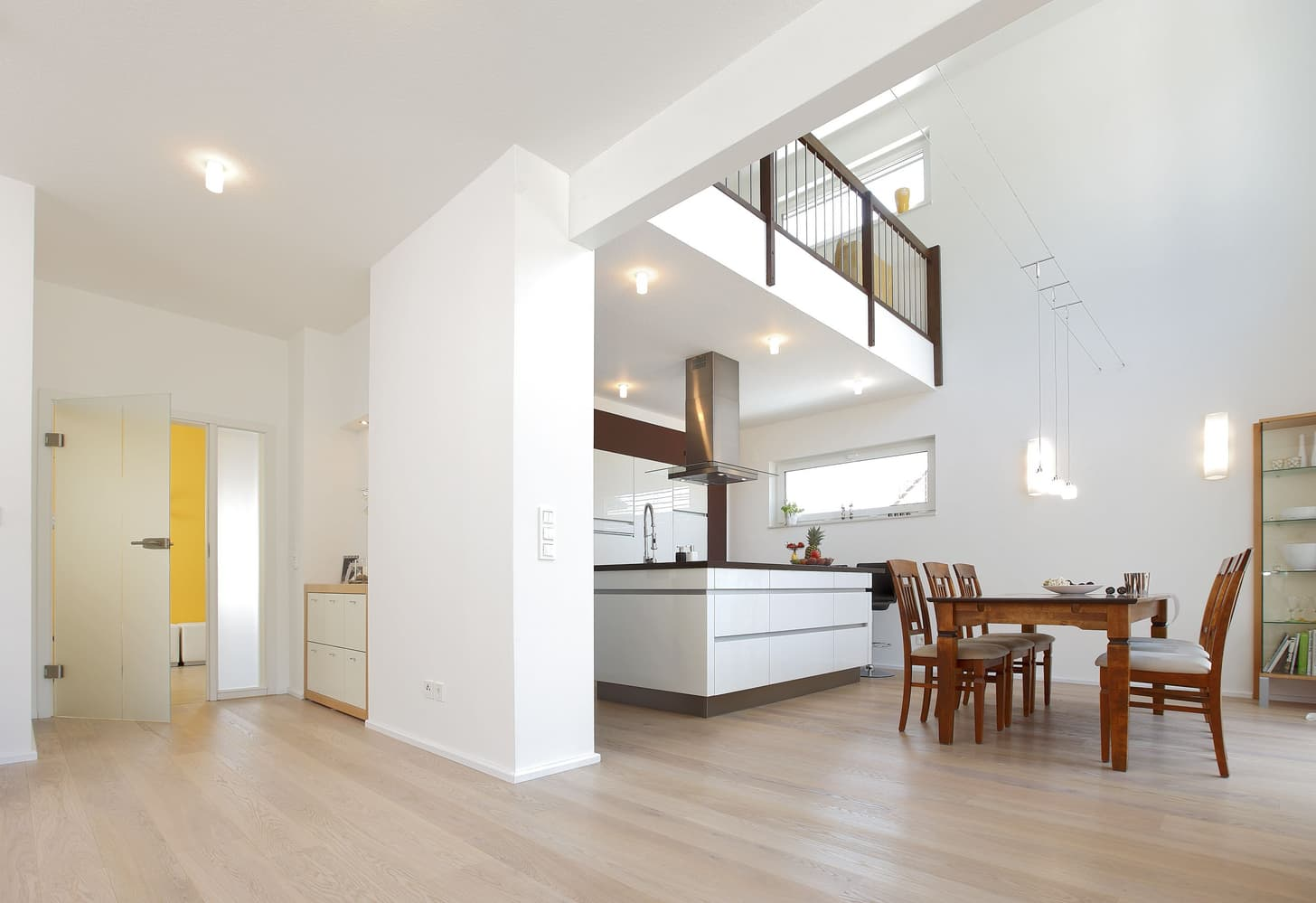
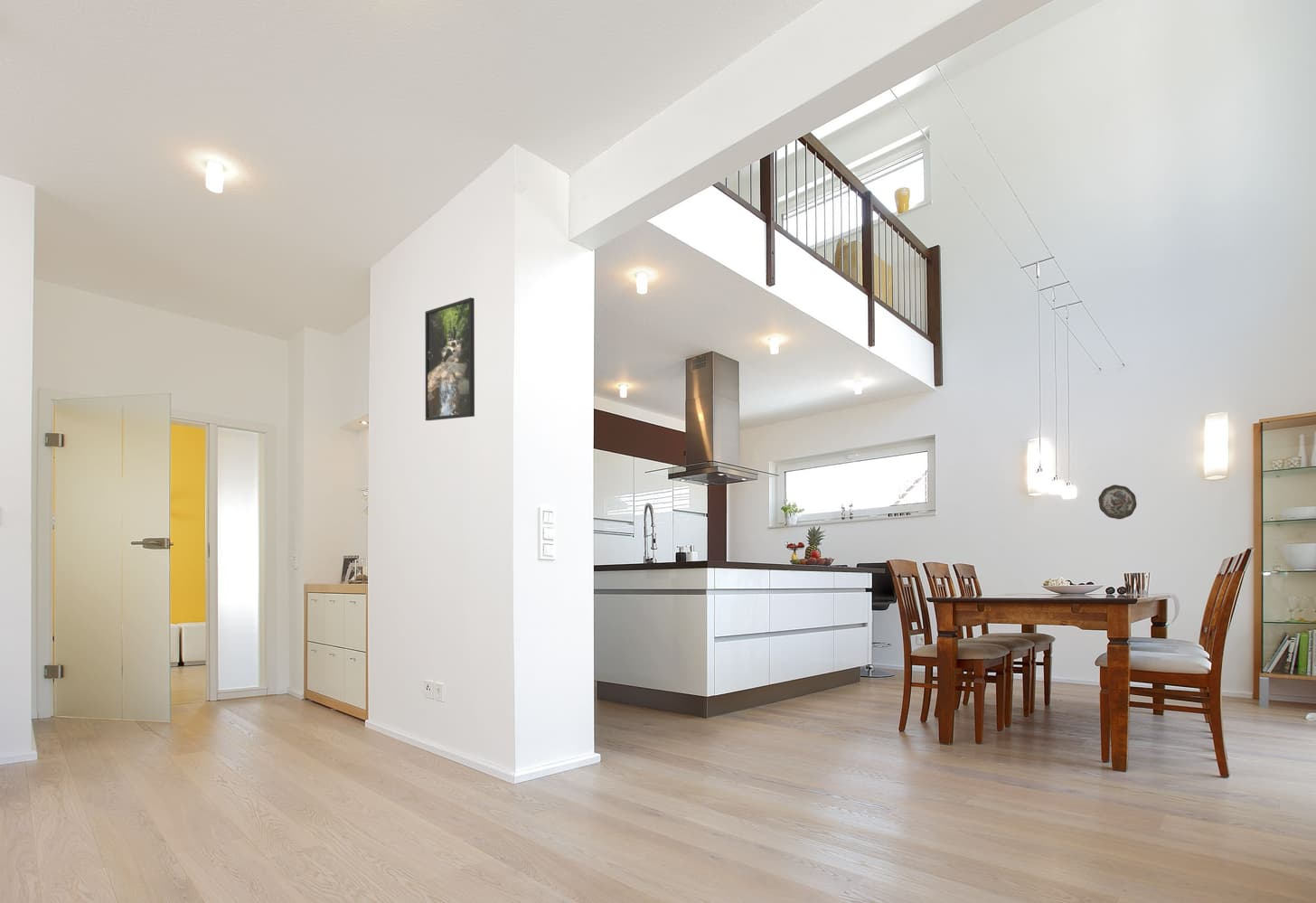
+ decorative plate [1097,484,1137,520]
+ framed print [424,296,475,421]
